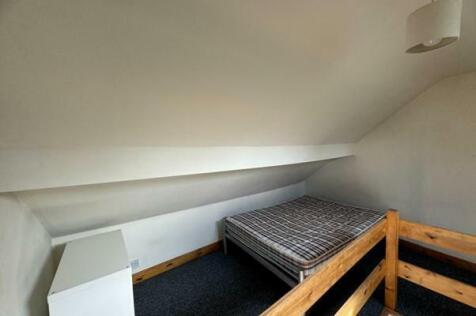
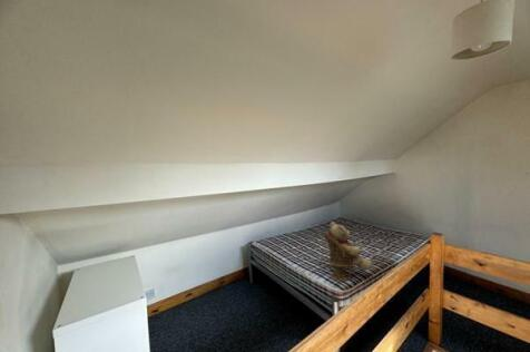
+ teddy bear [322,221,373,283]
